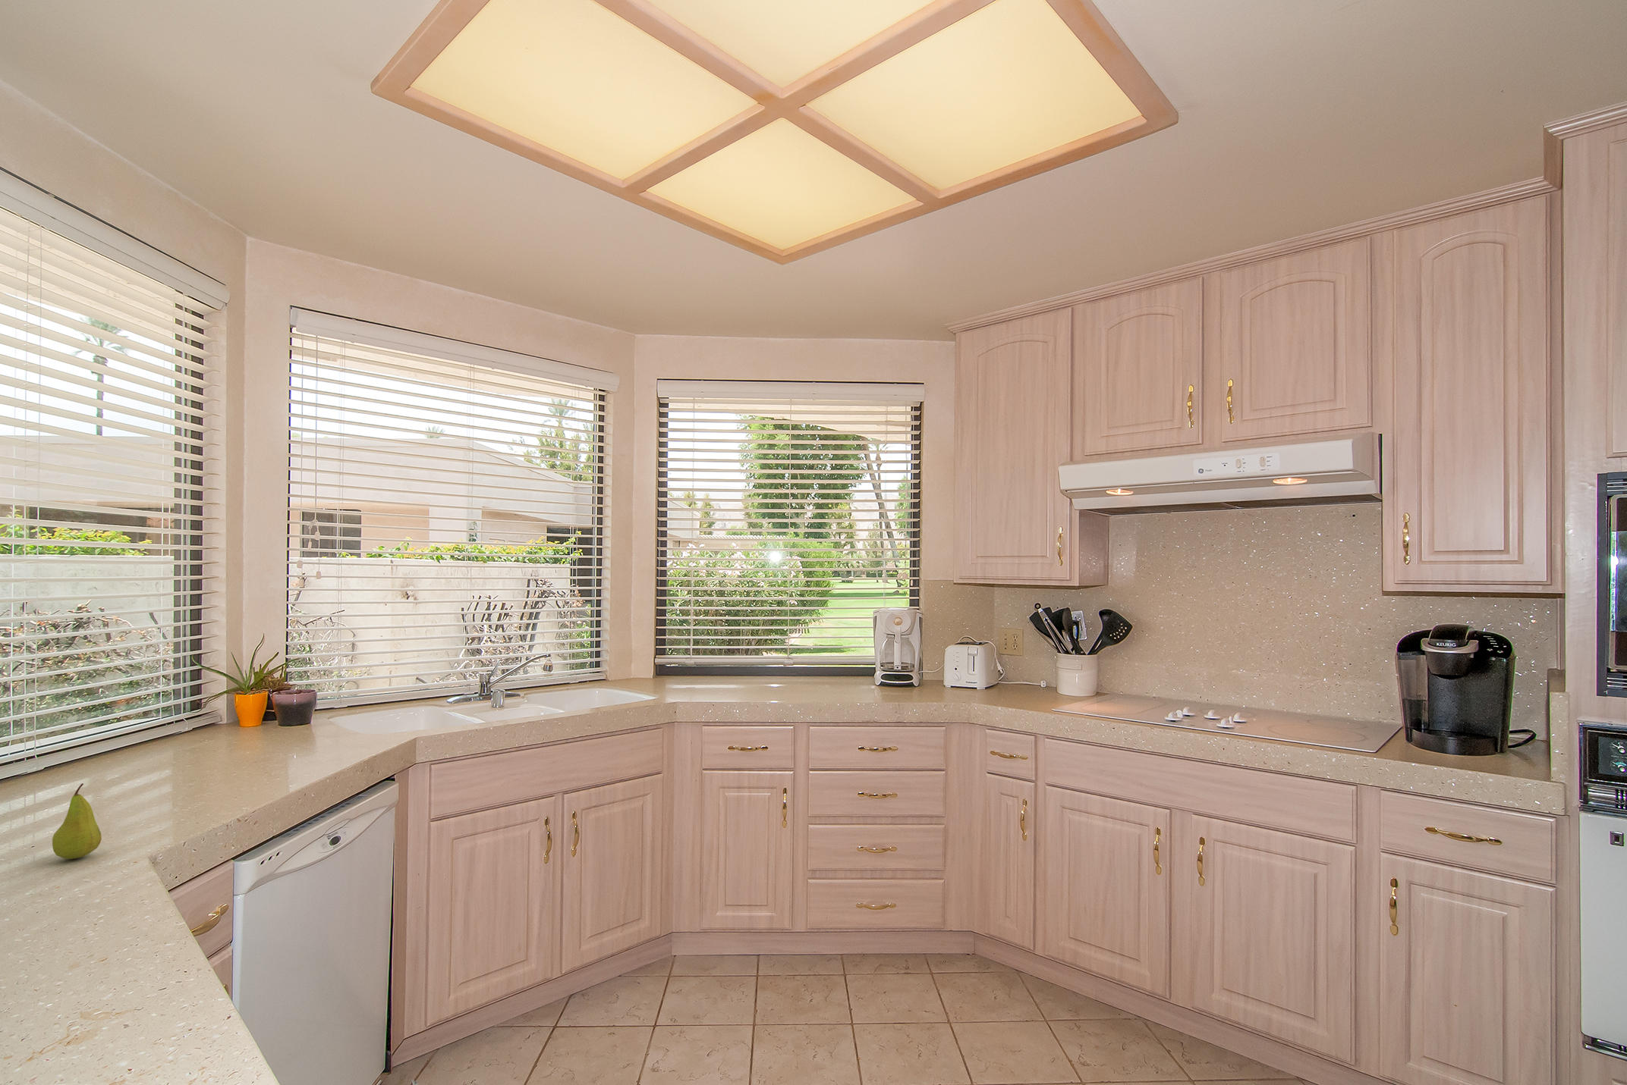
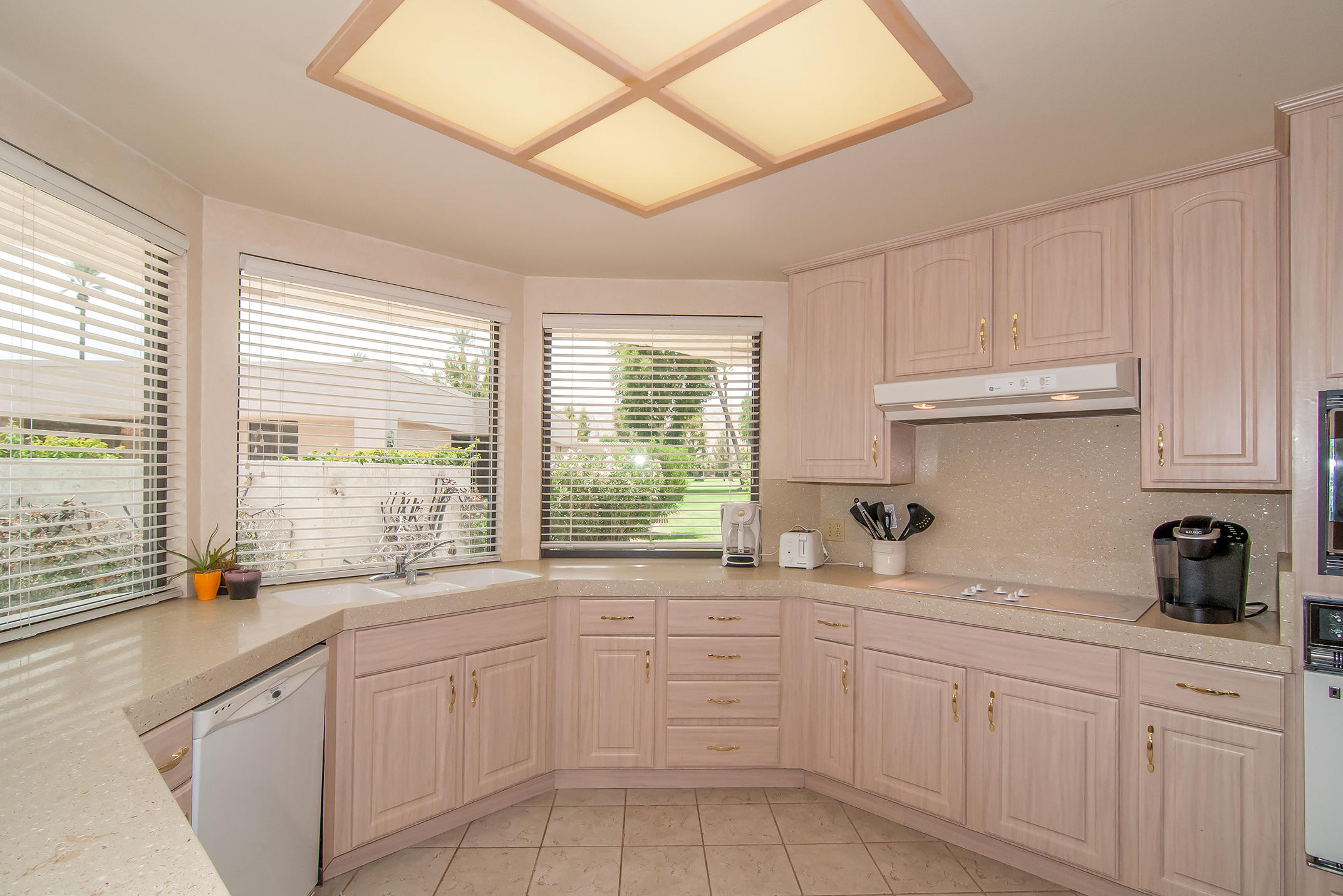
- fruit [52,782,103,860]
